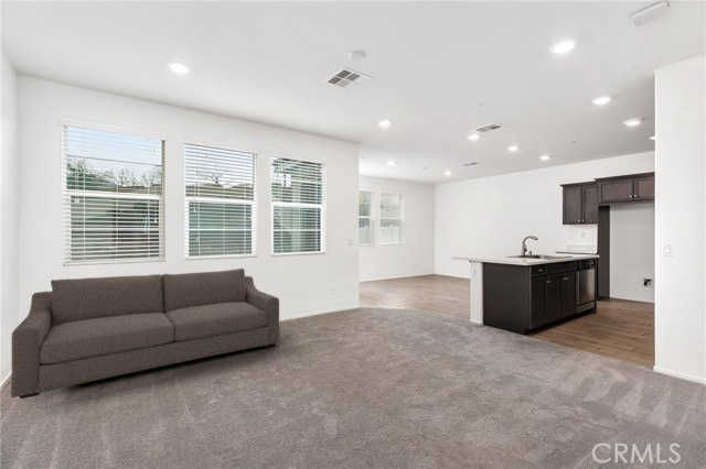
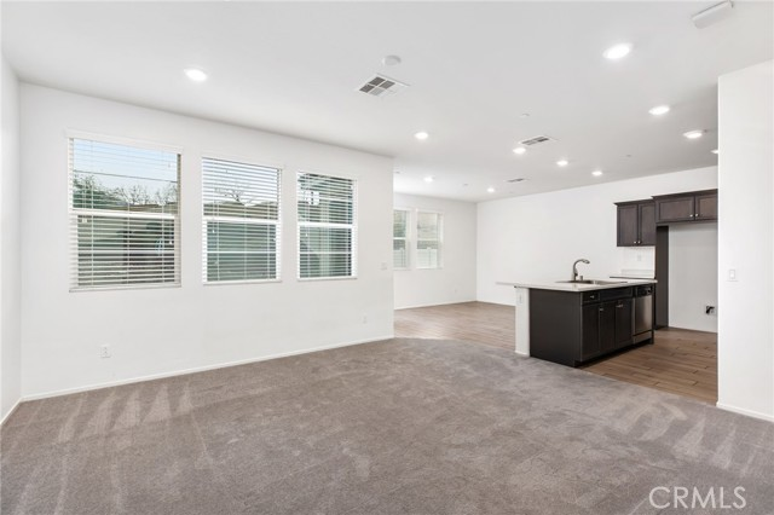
- sofa [10,268,281,400]
